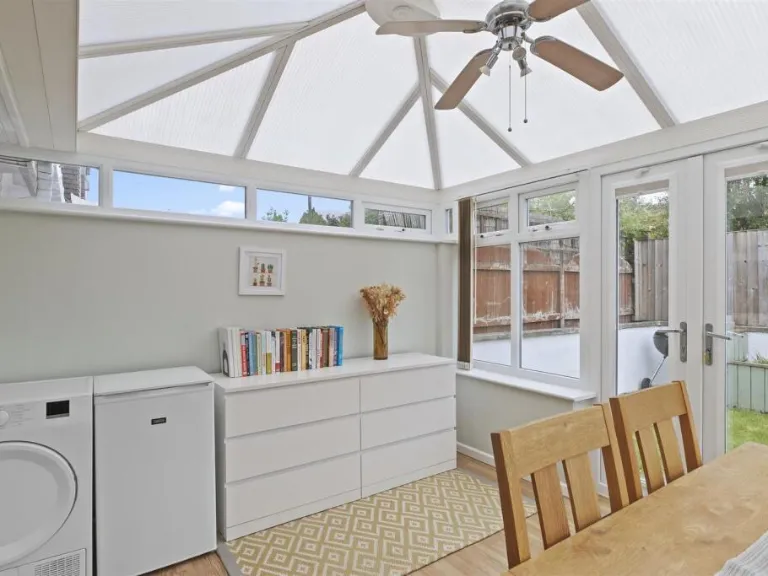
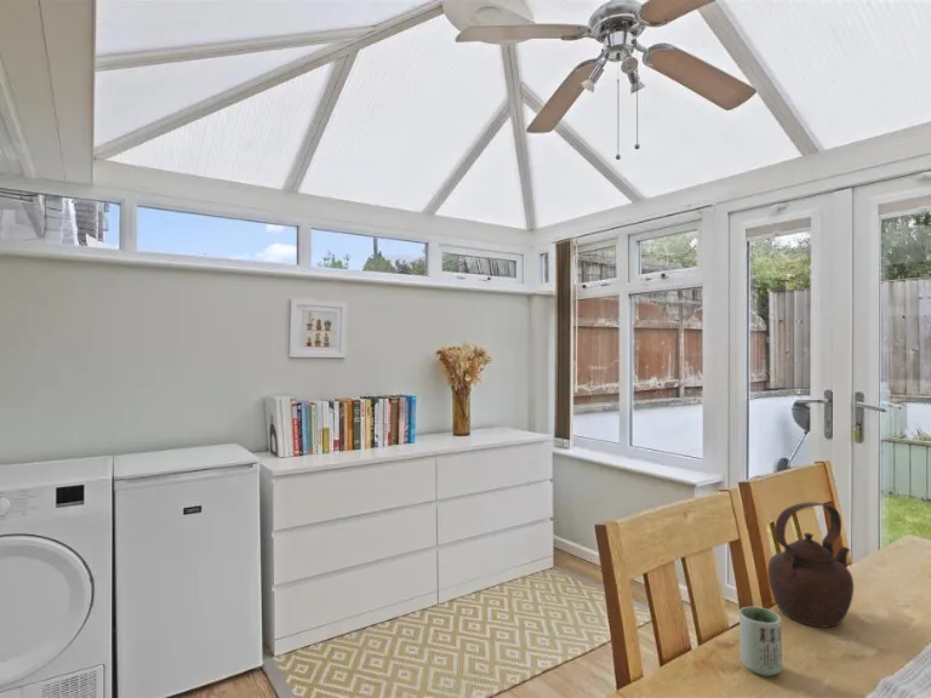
+ cup [738,606,783,677]
+ teapot [766,500,855,629]
